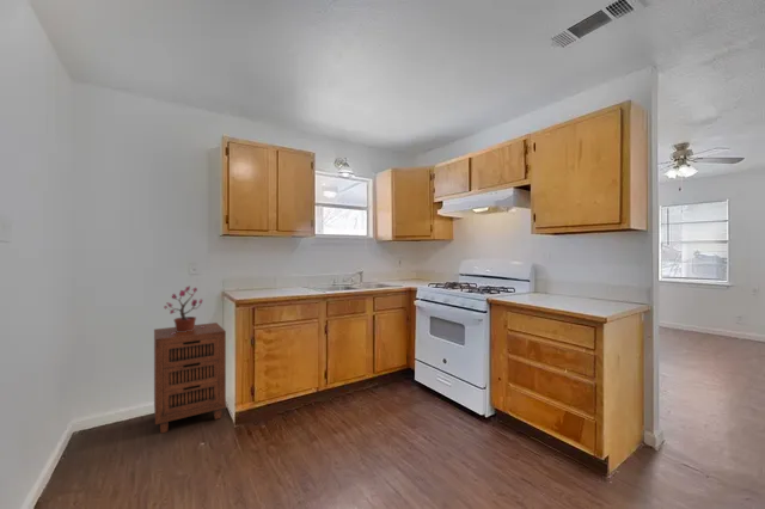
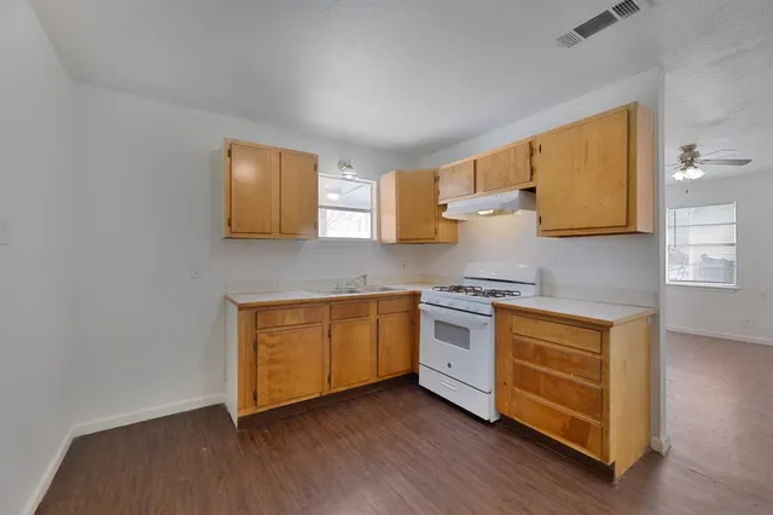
- cabinet [153,321,227,435]
- potted plant [163,284,204,335]
